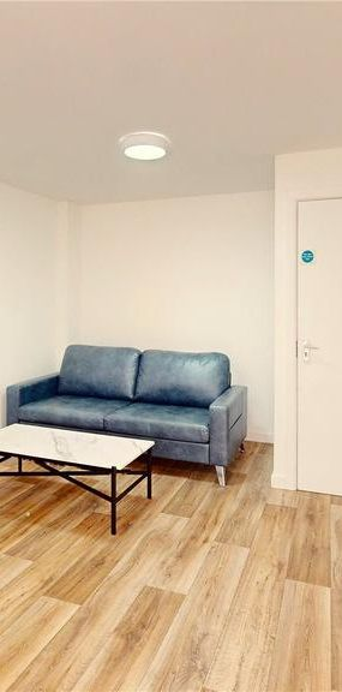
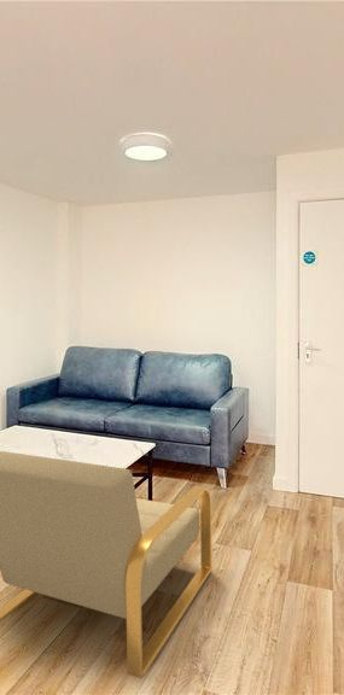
+ armchair [0,450,214,679]
